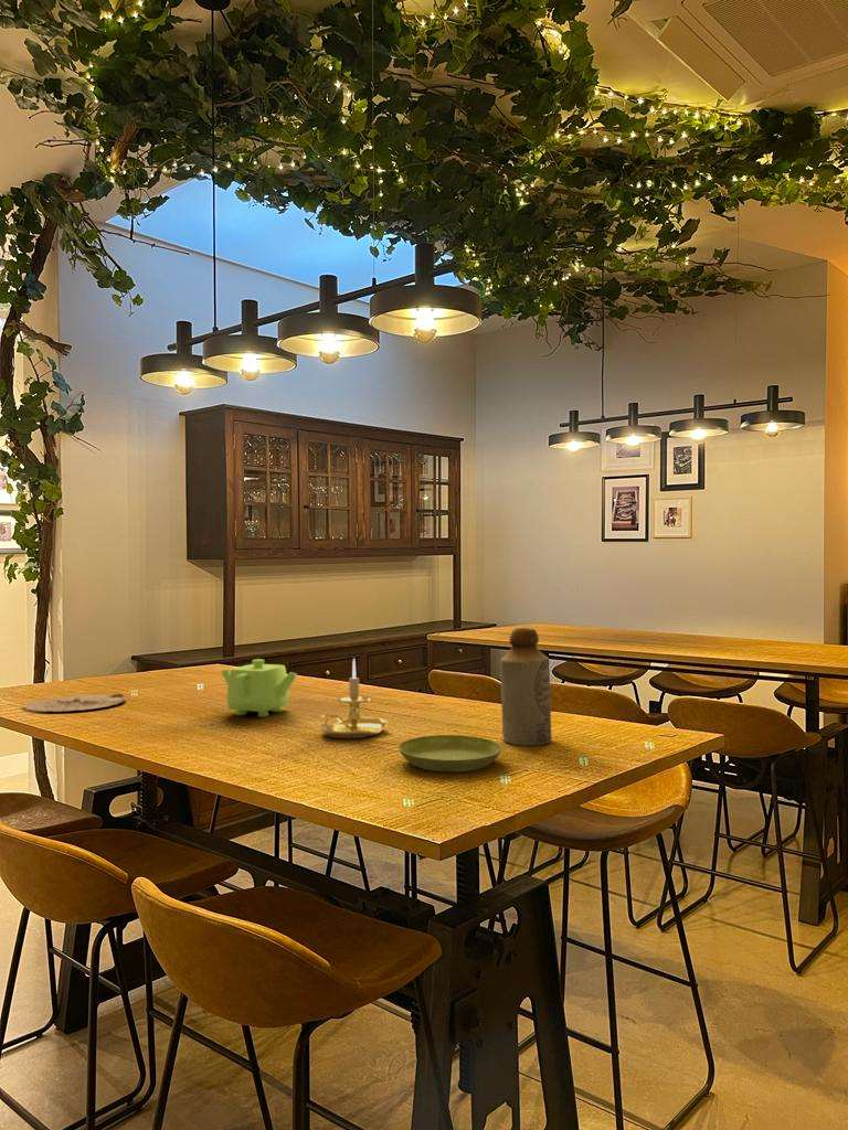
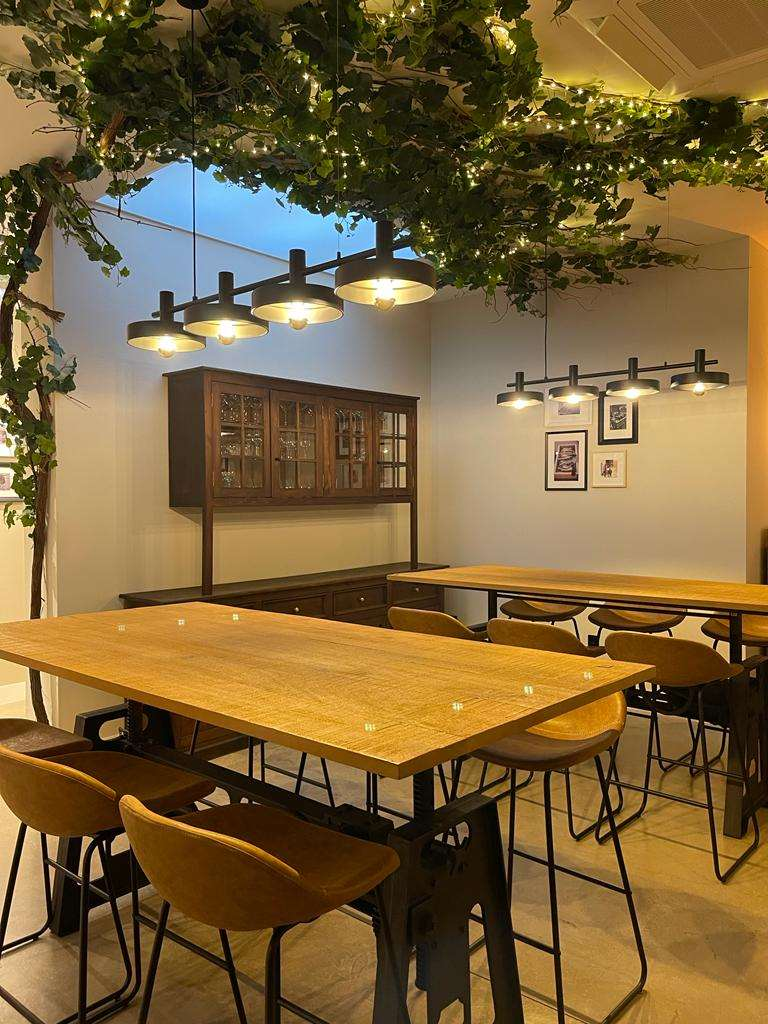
- plate [23,692,128,713]
- saucer [398,734,502,774]
- teapot [220,658,298,717]
- candle holder [319,658,388,739]
- bottle [499,627,552,747]
